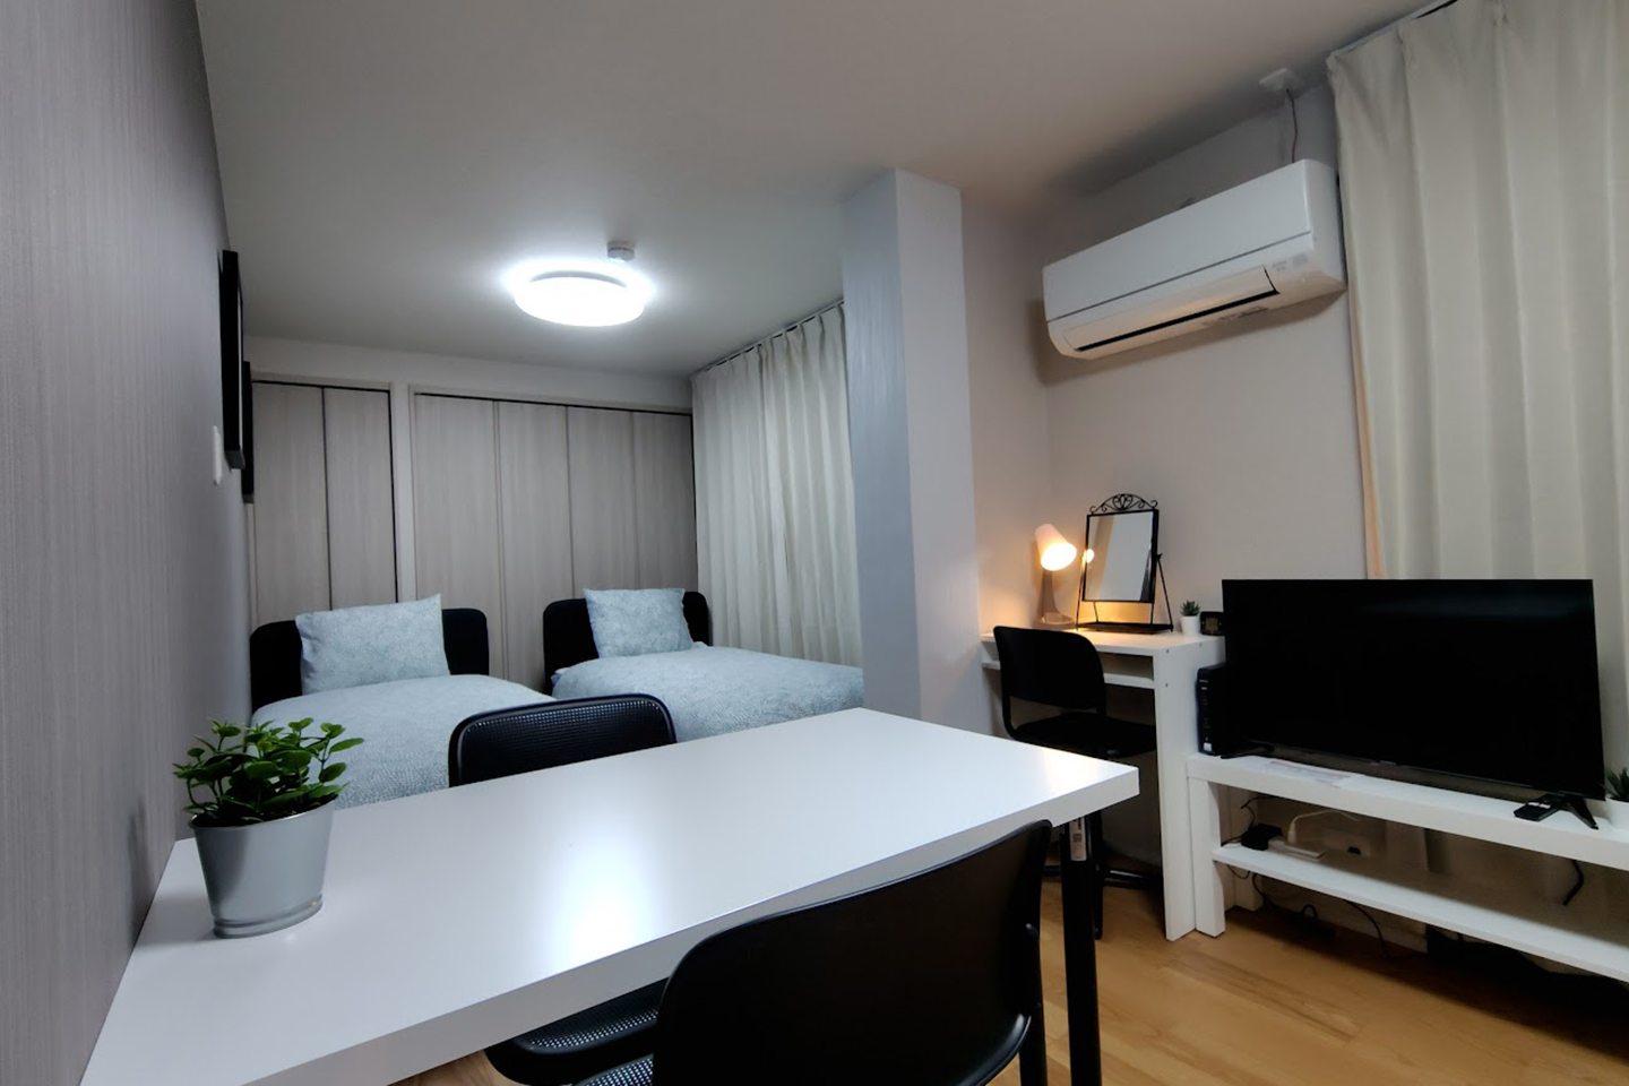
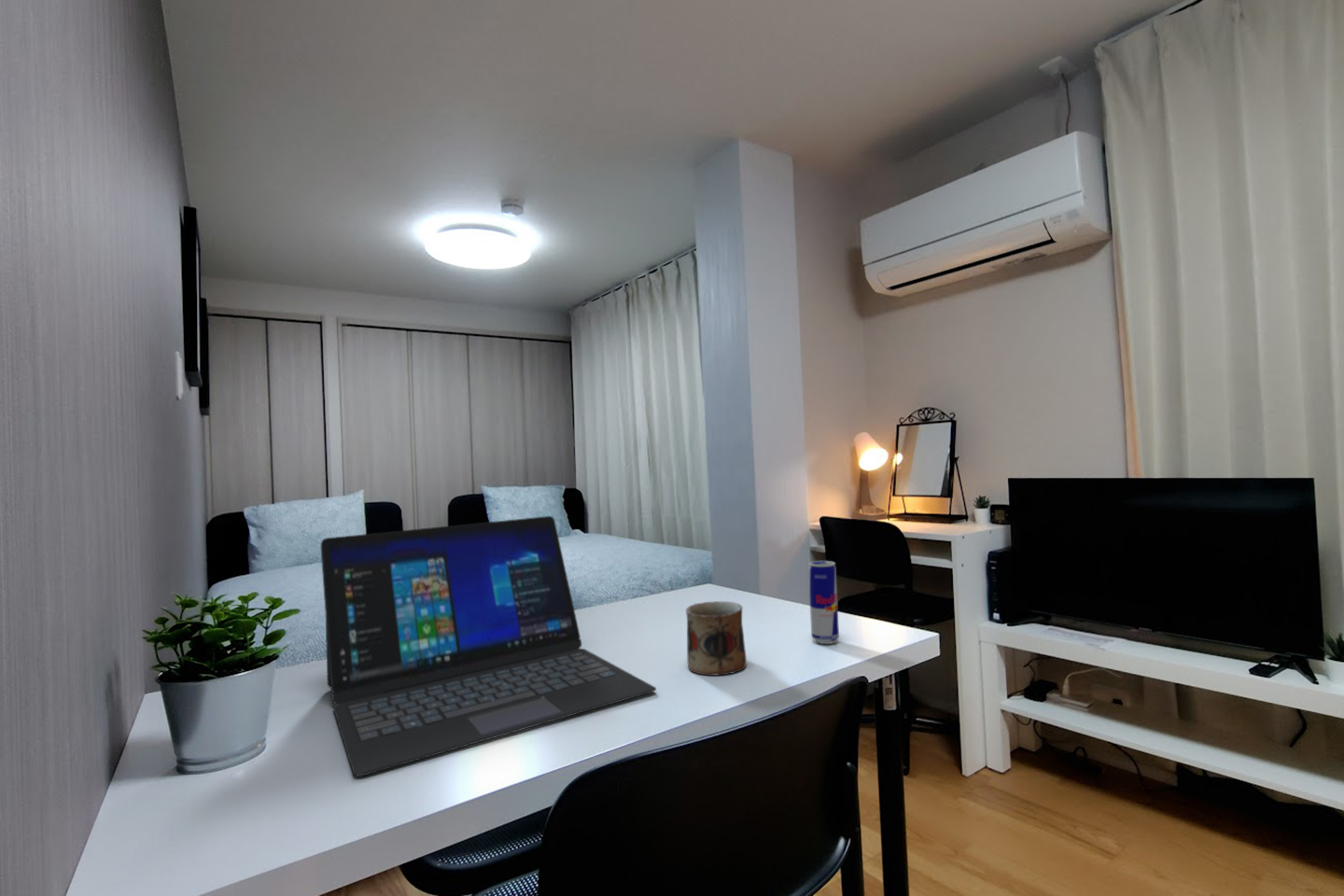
+ laptop [319,515,657,777]
+ beverage can [807,560,840,645]
+ mug [685,600,748,677]
